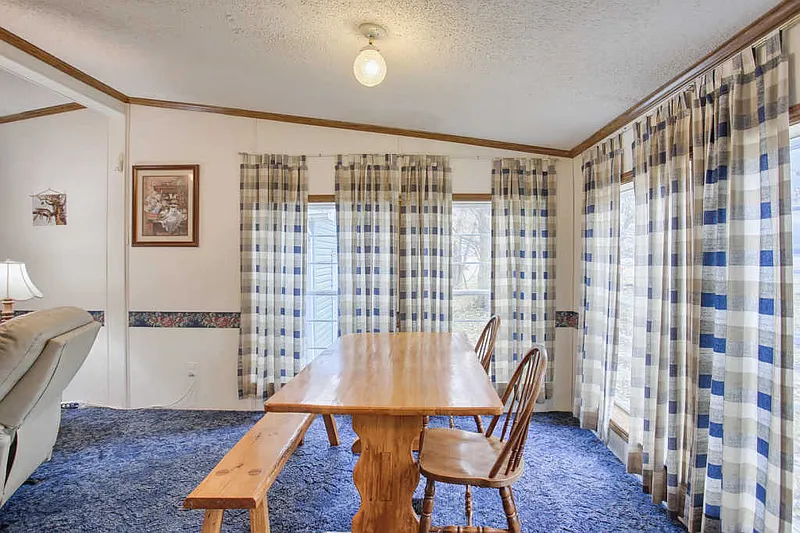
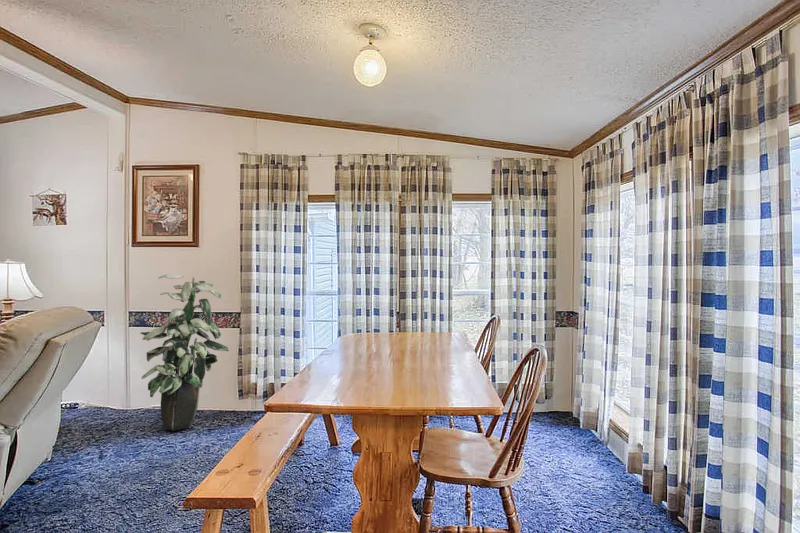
+ indoor plant [139,273,230,431]
